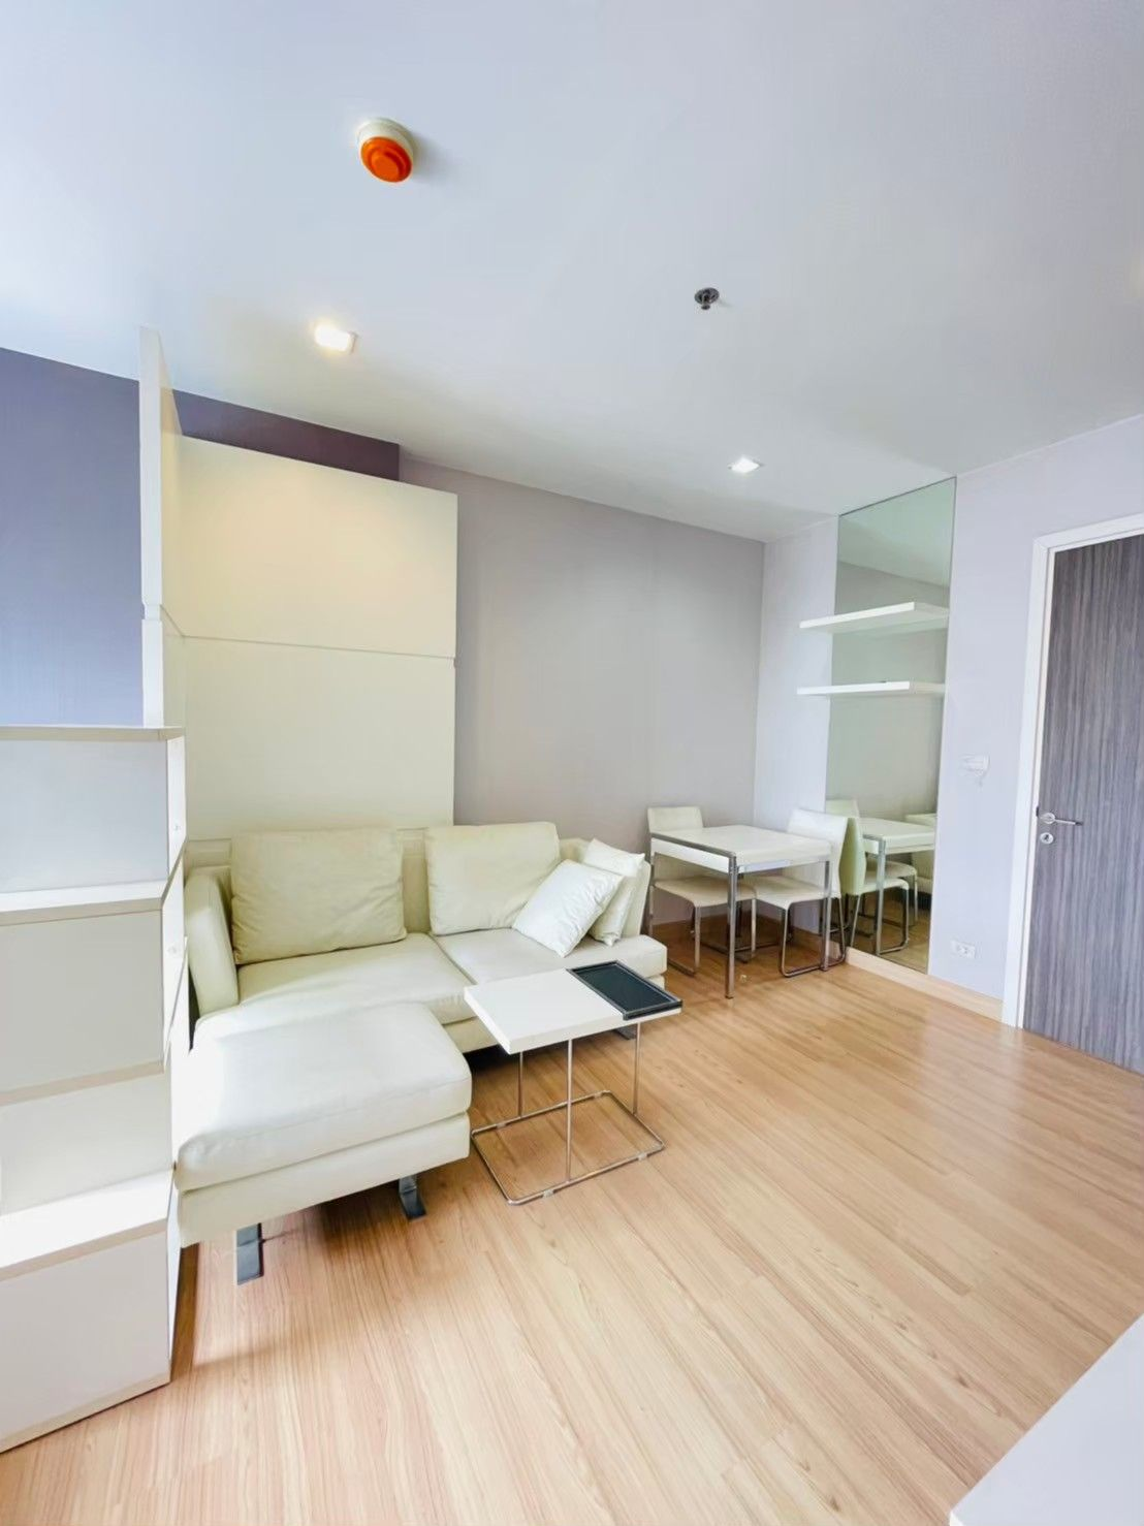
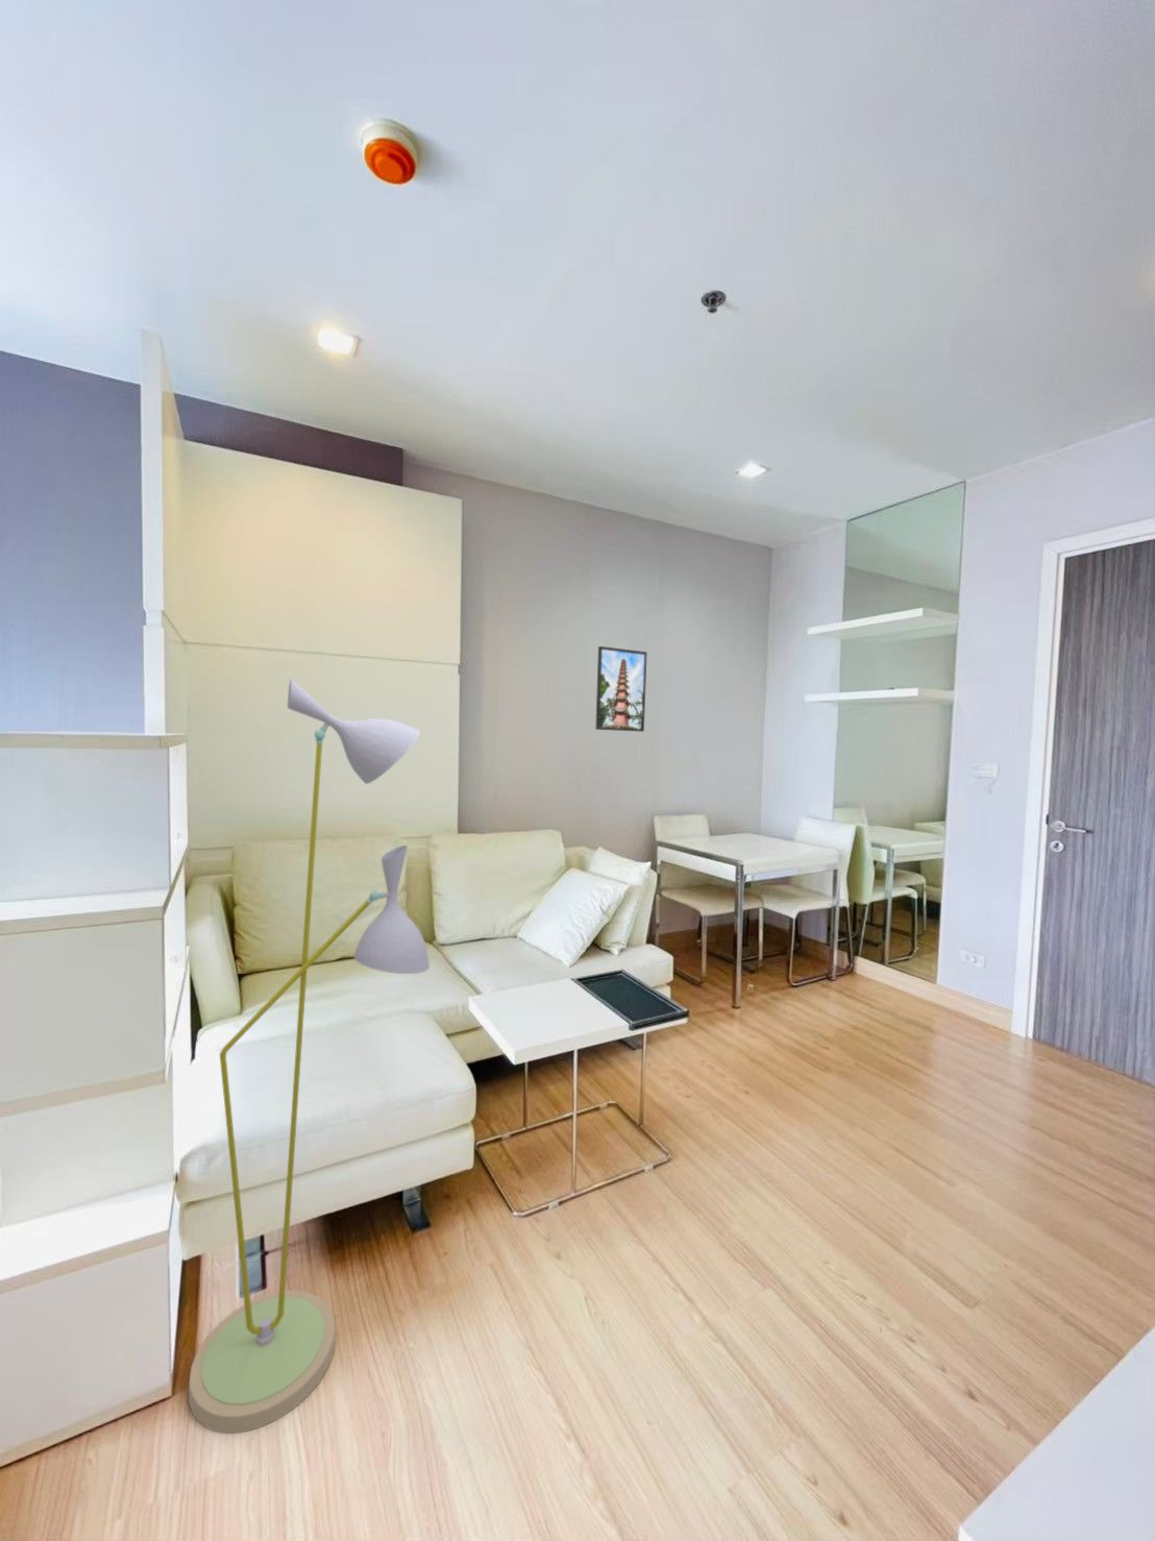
+ floor lamp [188,678,431,1433]
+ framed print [594,646,648,733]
